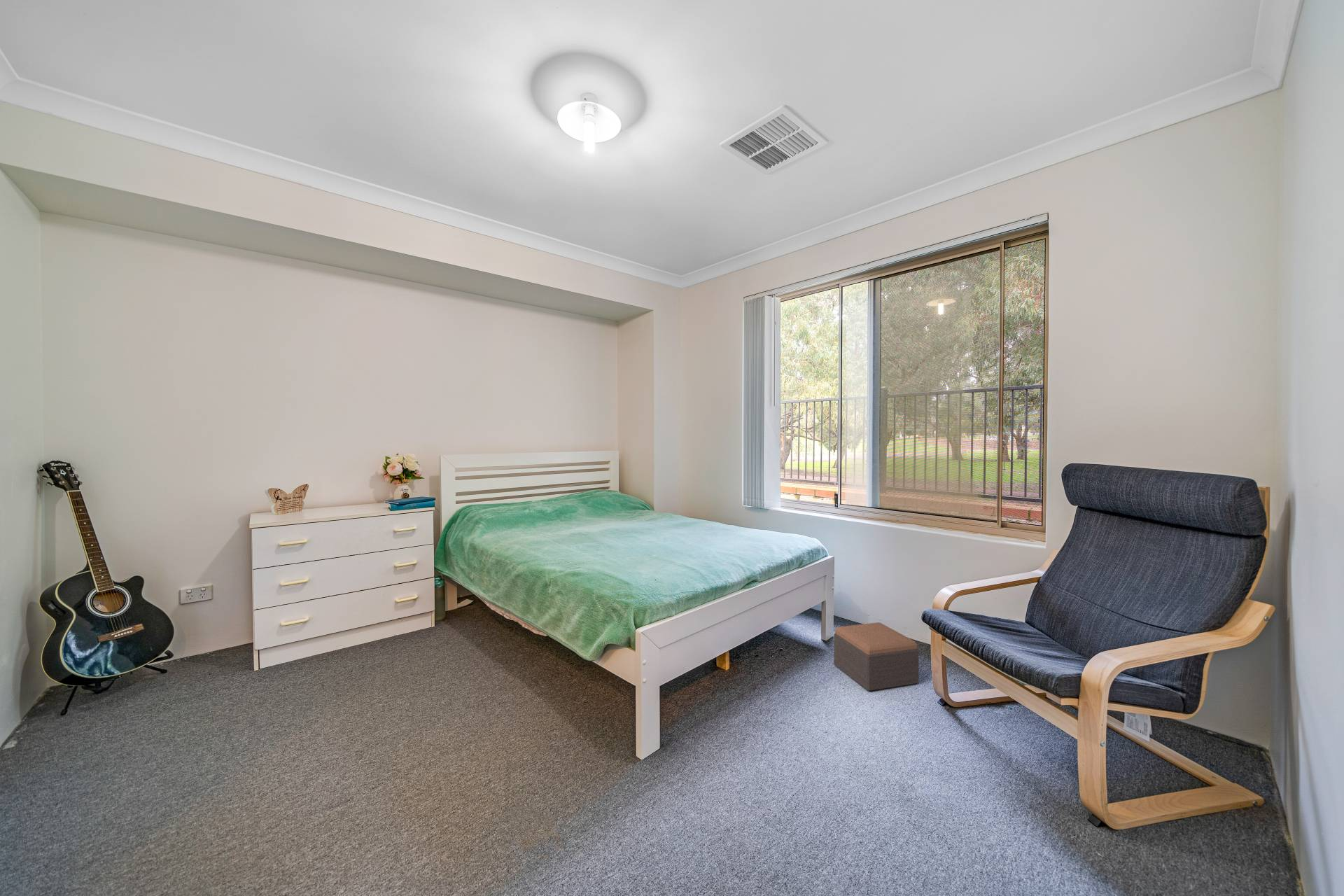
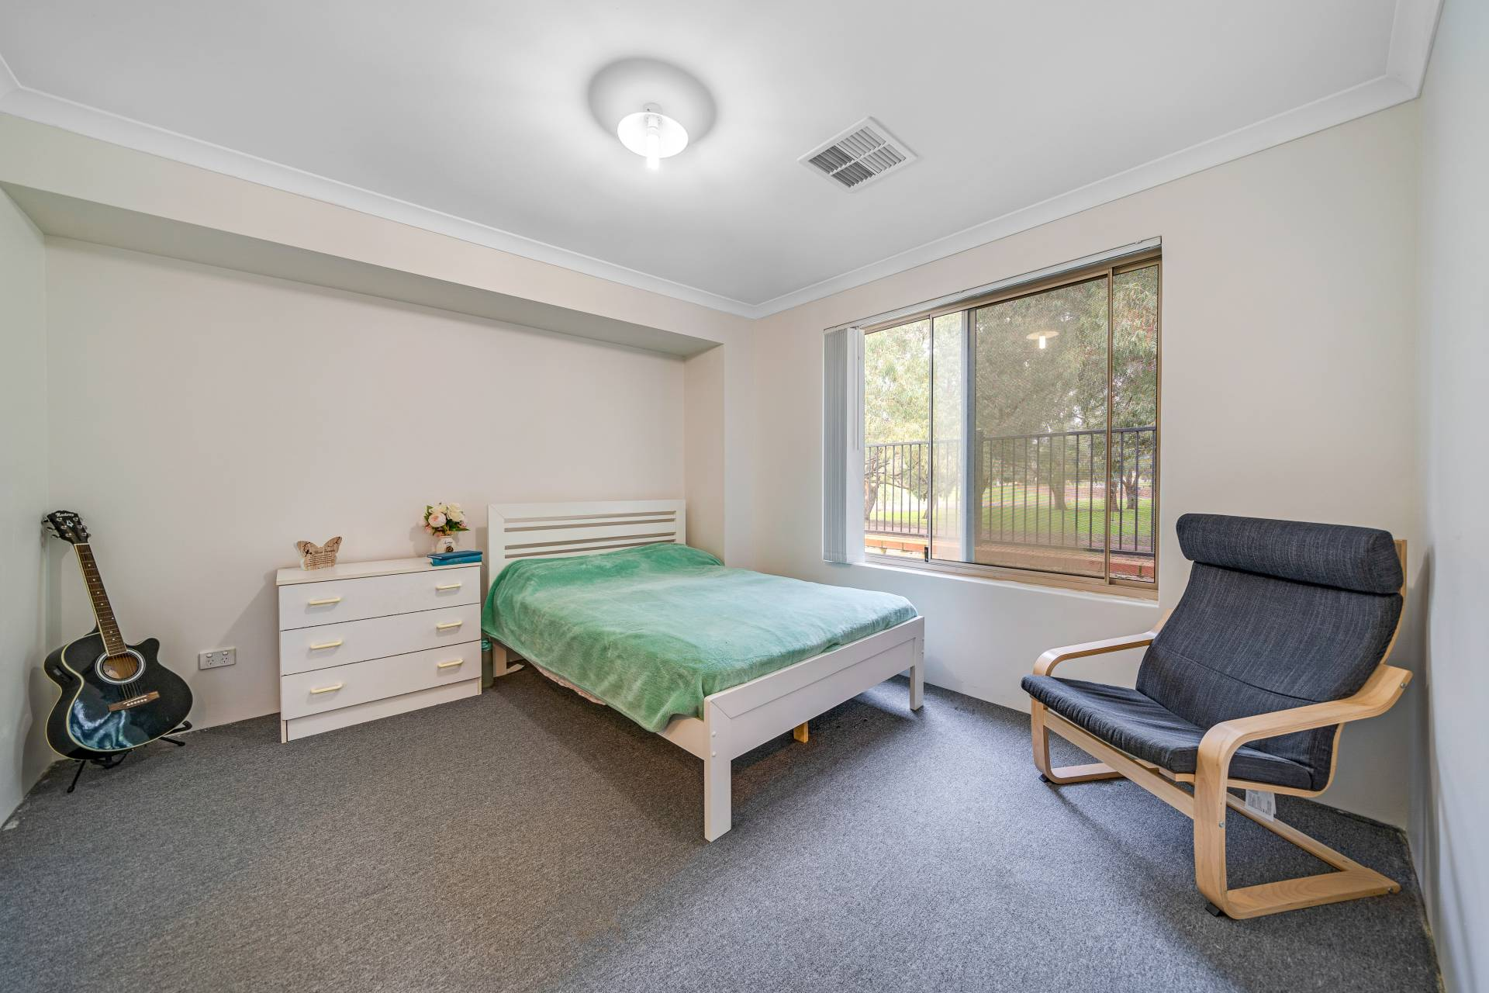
- footstool [833,622,919,692]
